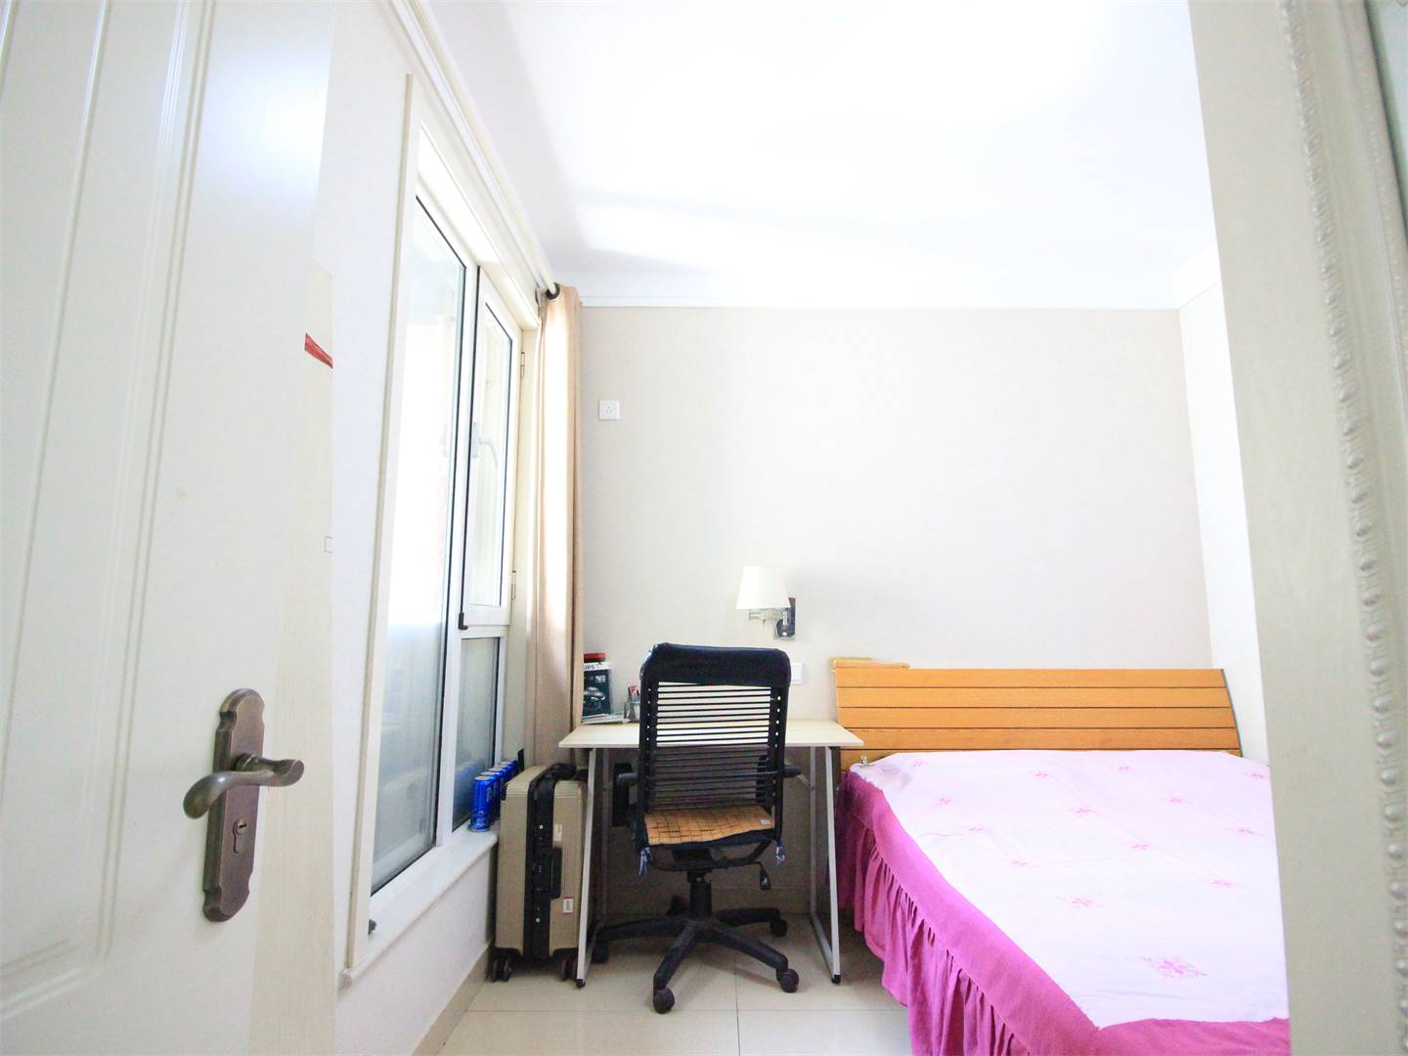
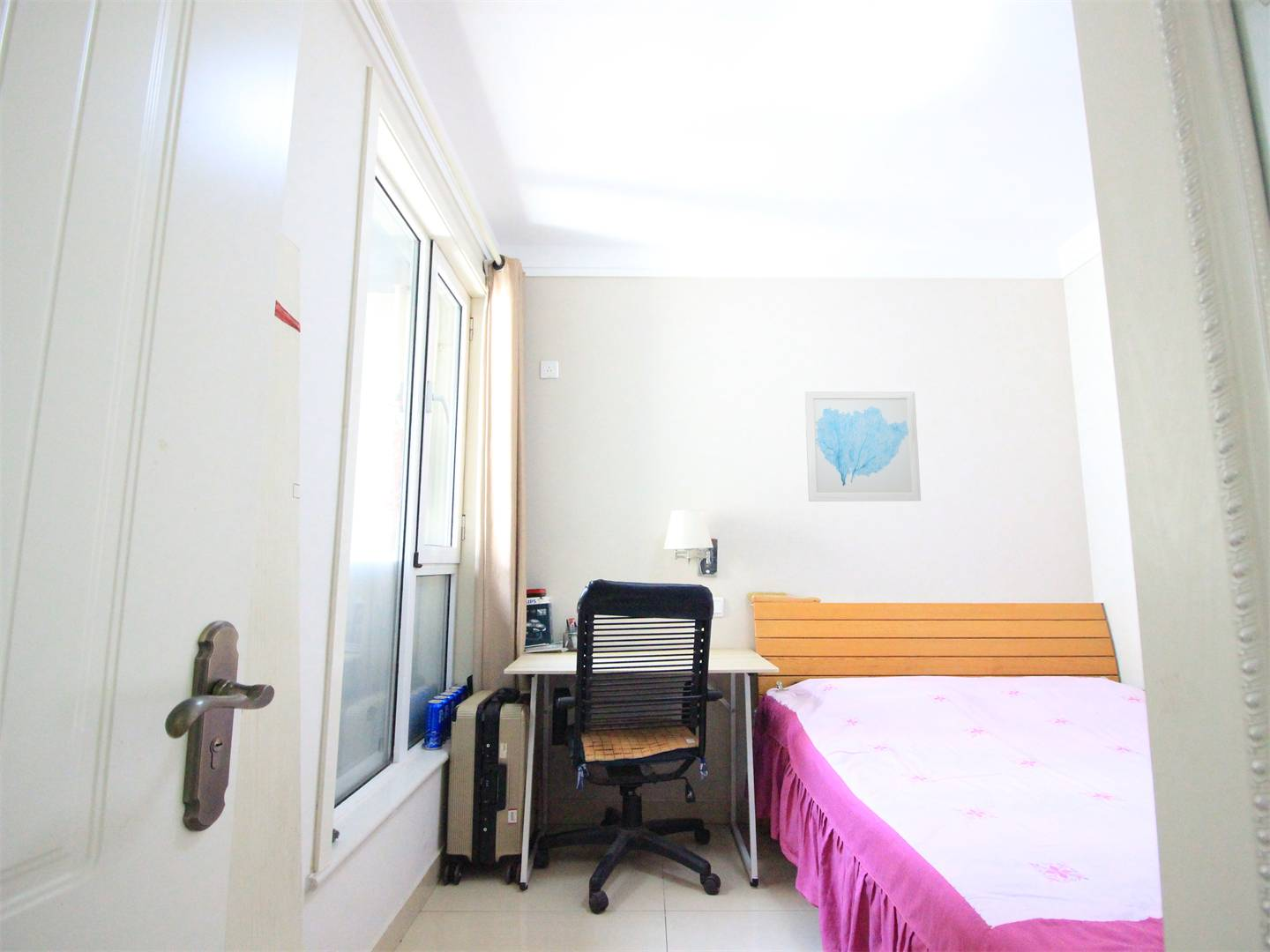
+ wall art [804,390,922,502]
